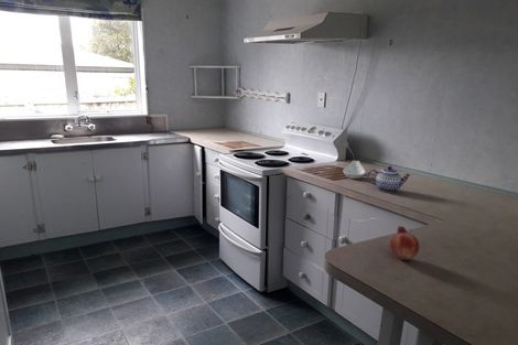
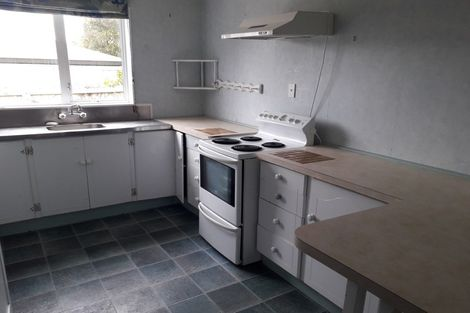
- spoon rest [343,160,367,180]
- teapot [366,165,412,194]
- fruit [389,225,420,262]
